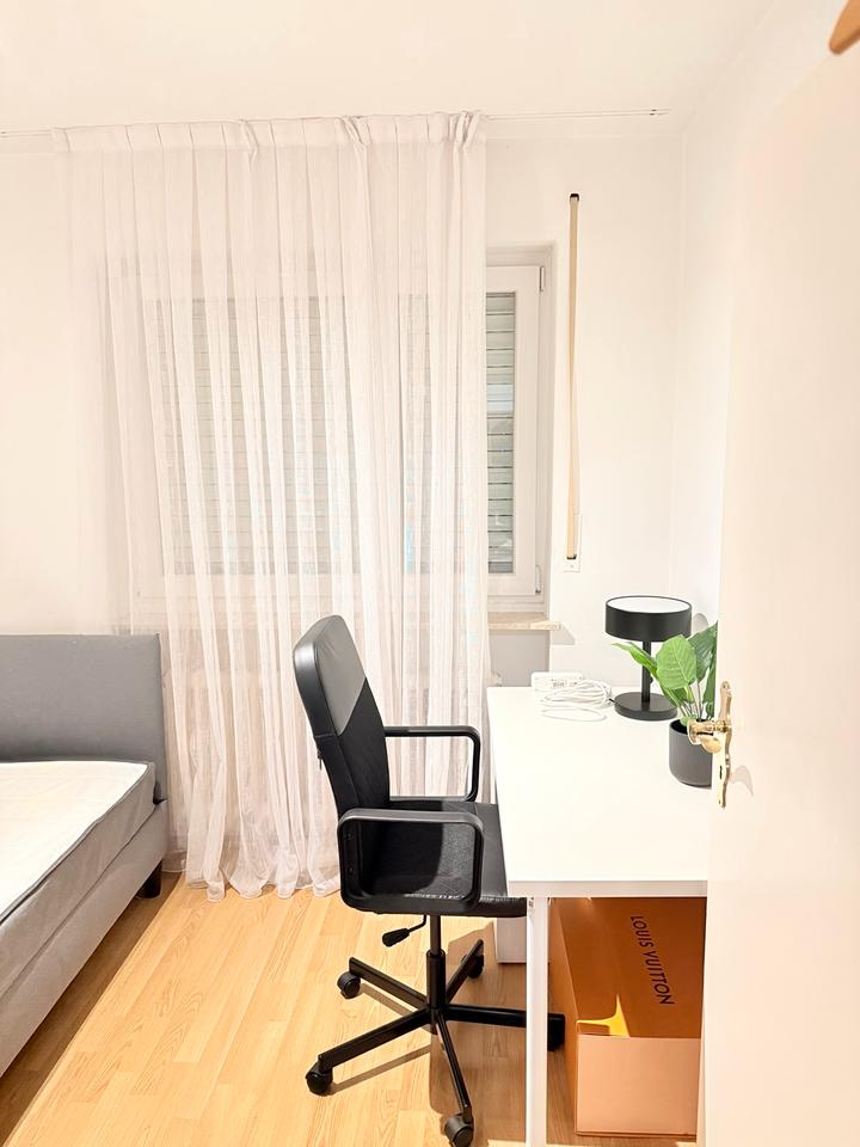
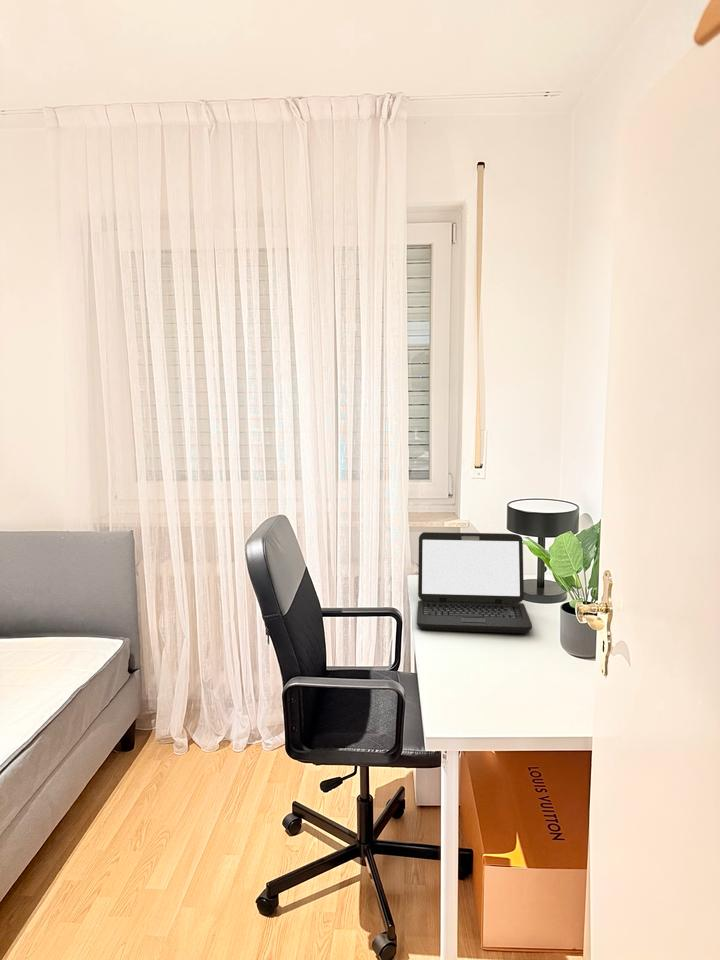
+ laptop [416,531,533,634]
